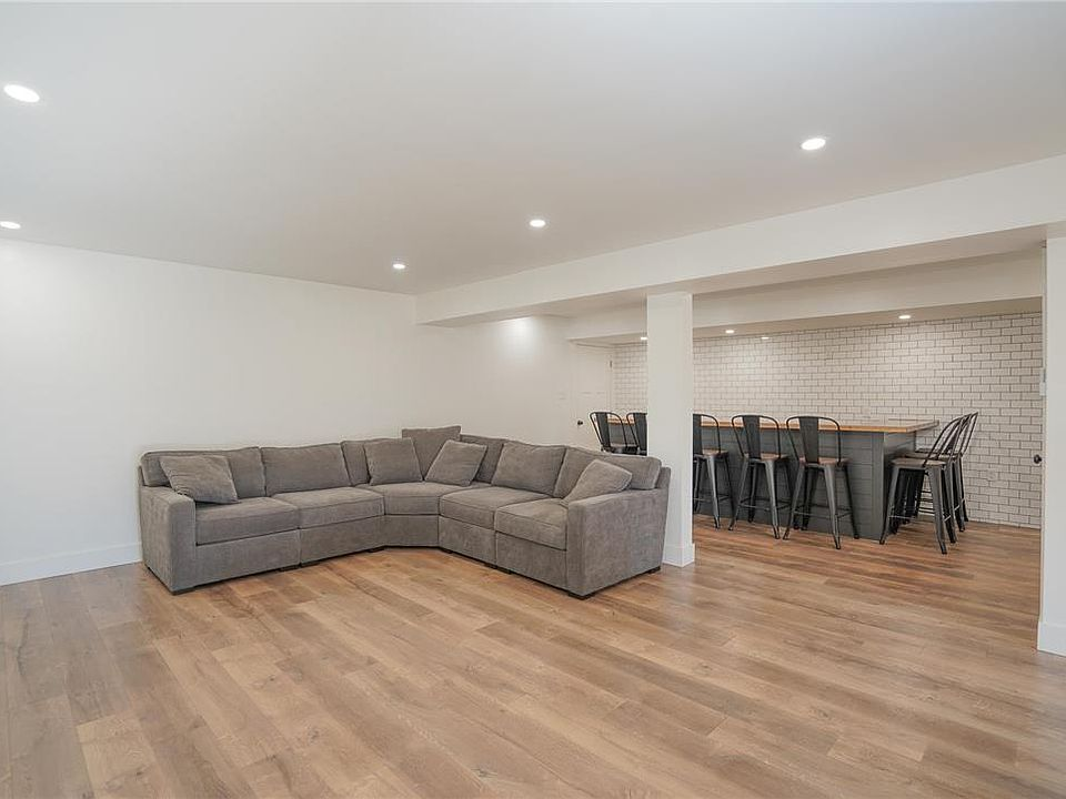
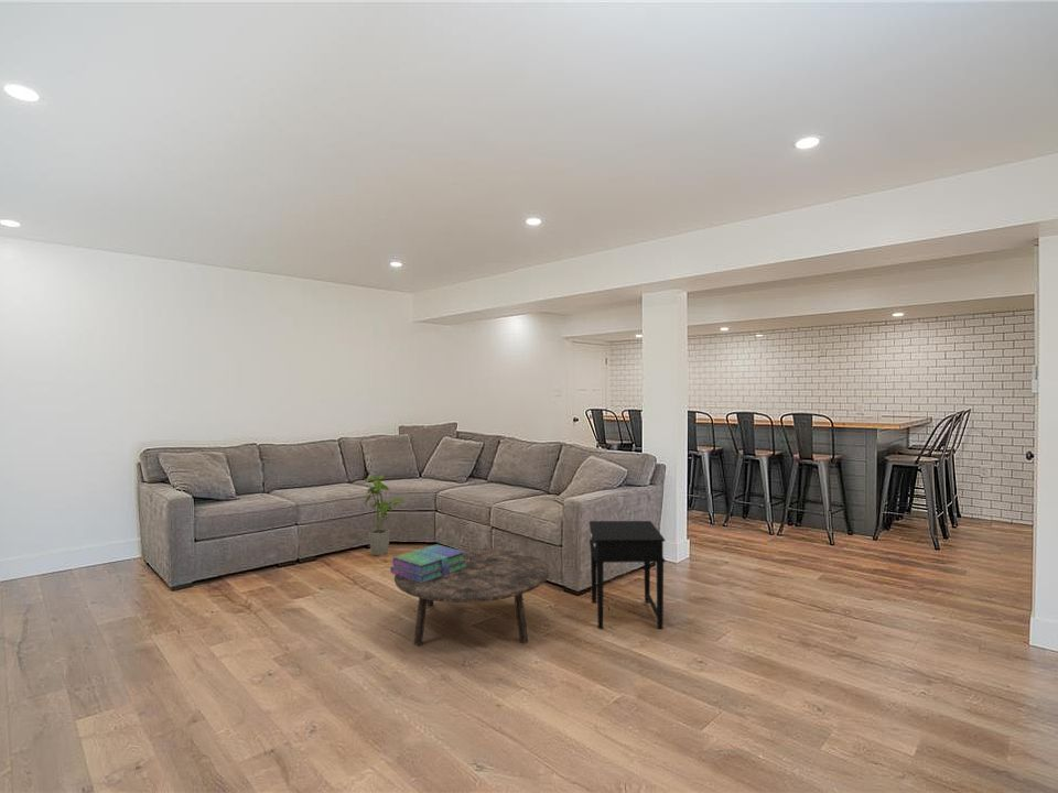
+ stack of books [389,543,467,583]
+ house plant [363,475,408,556]
+ side table [589,520,666,630]
+ coffee table [393,547,550,648]
